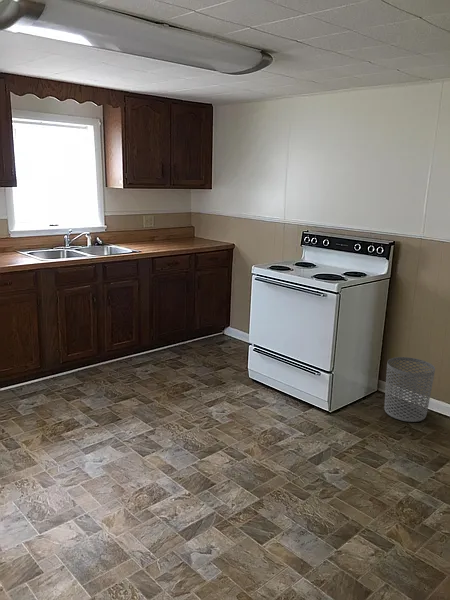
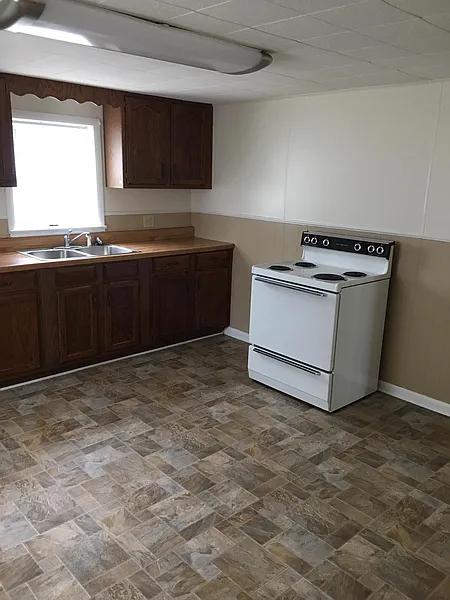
- waste bin [384,356,436,423]
